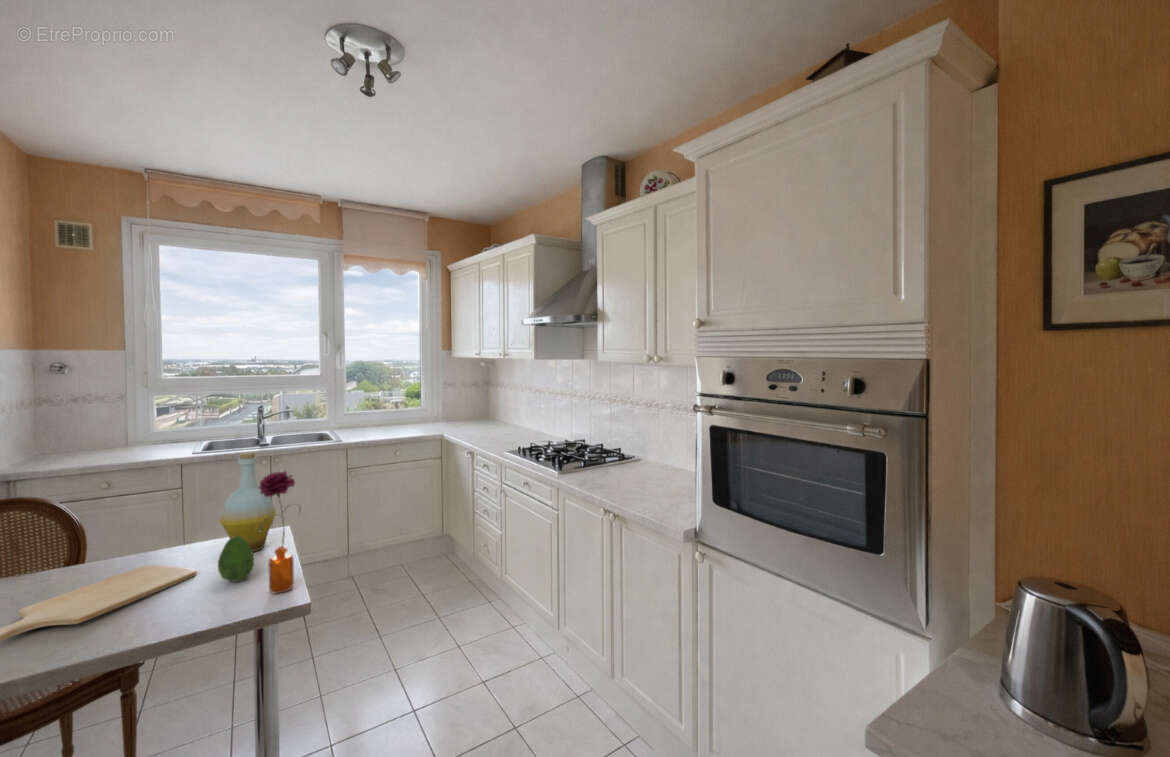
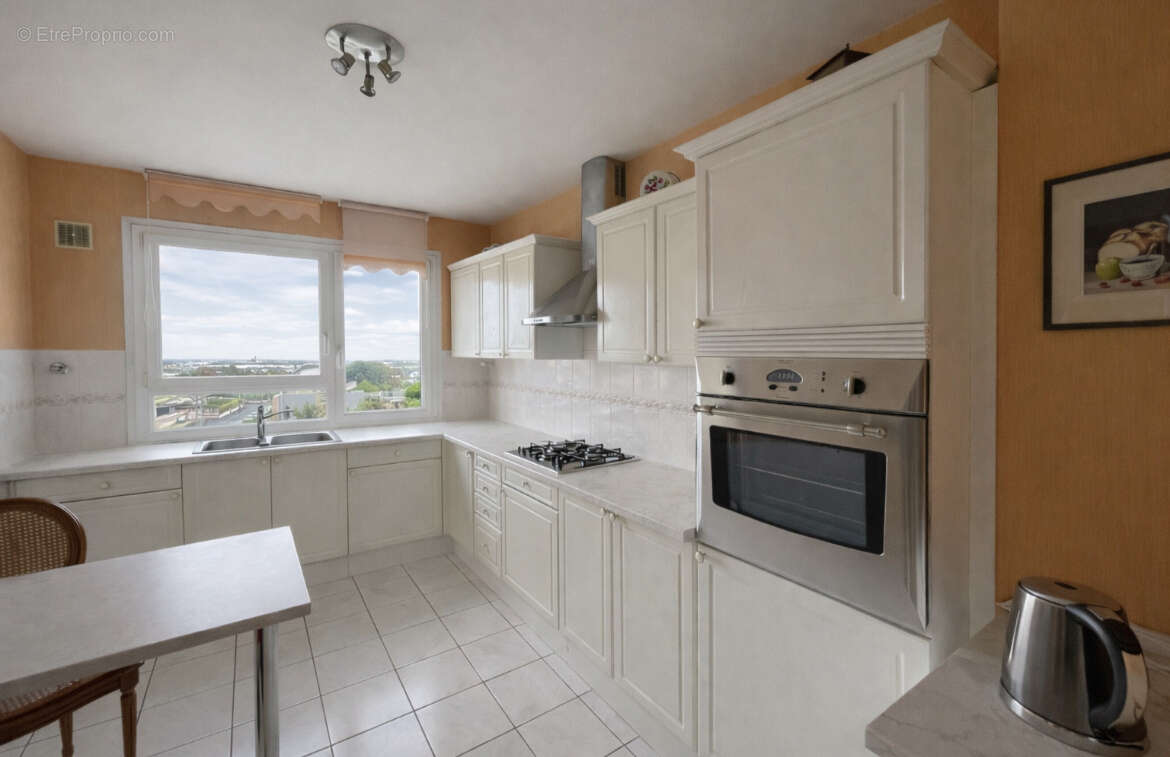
- fruit [217,536,255,583]
- bottle [219,451,277,553]
- flower [258,470,302,594]
- chopping board [0,564,198,643]
